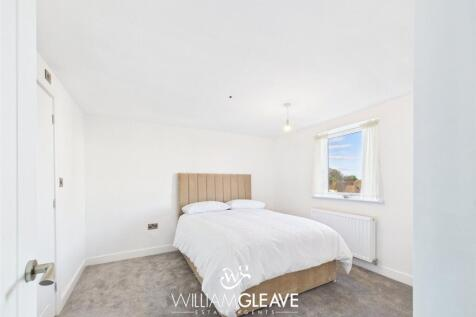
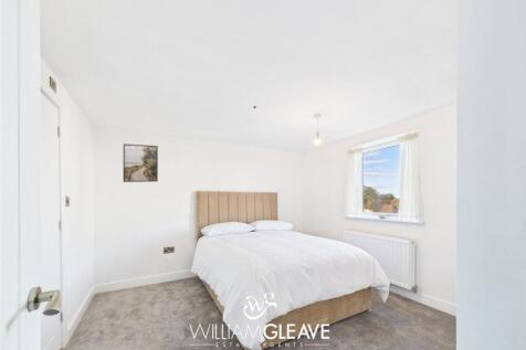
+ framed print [123,142,159,183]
